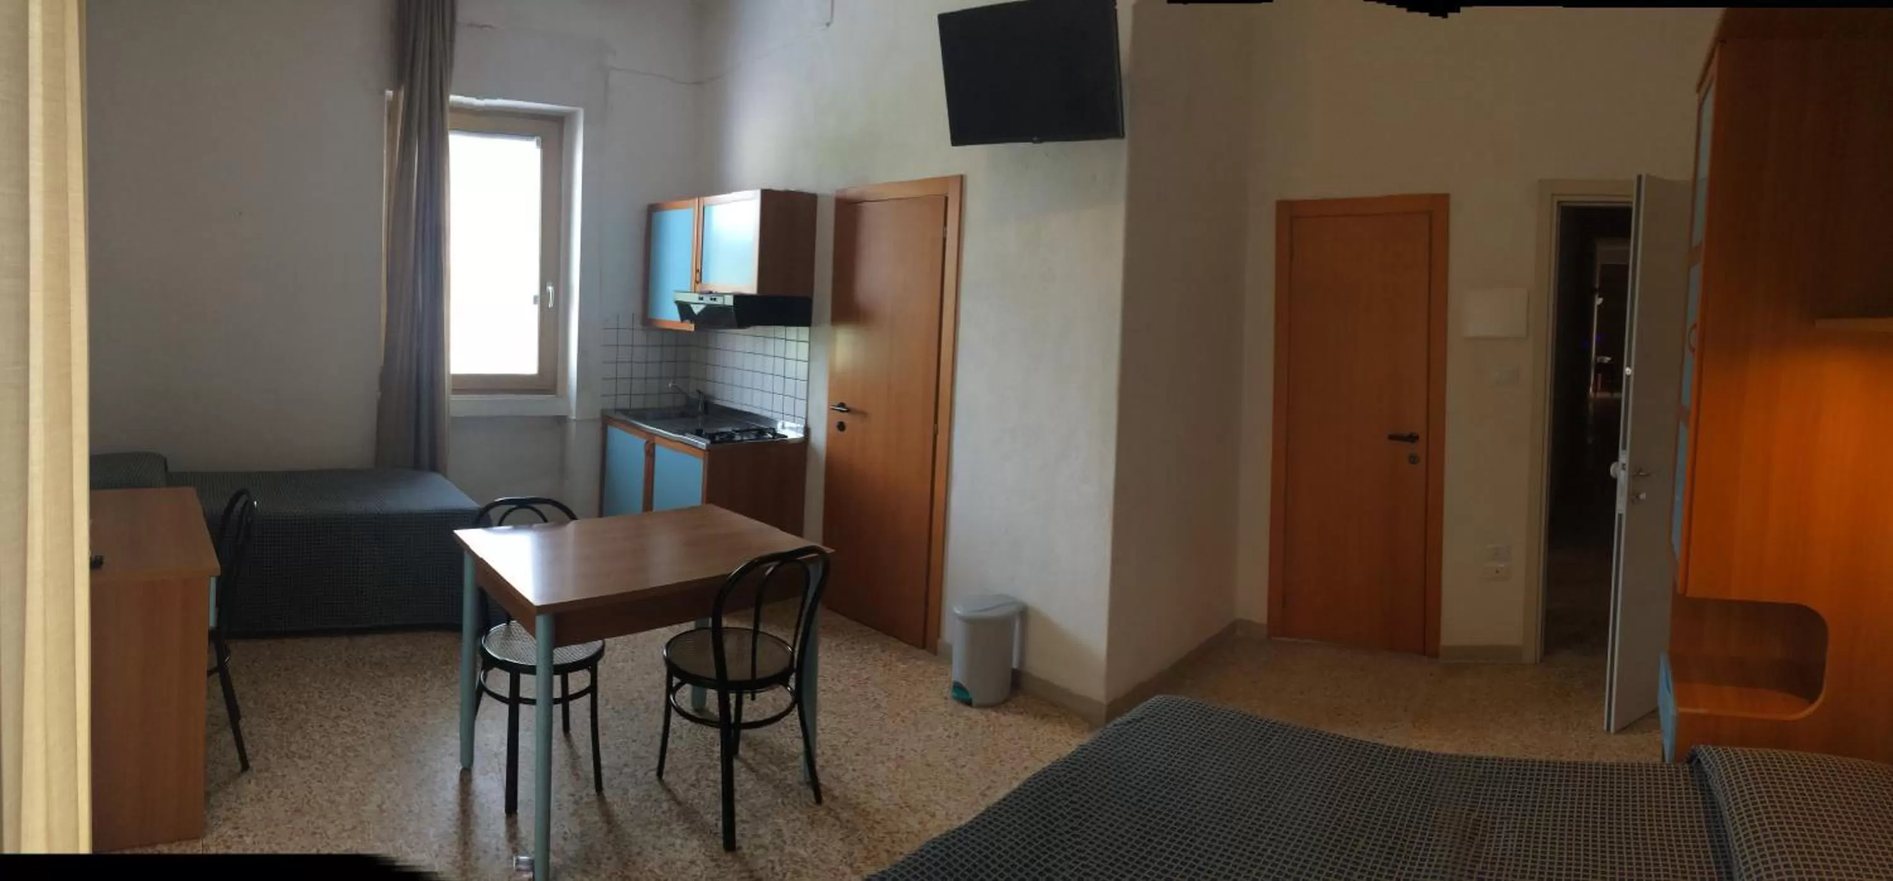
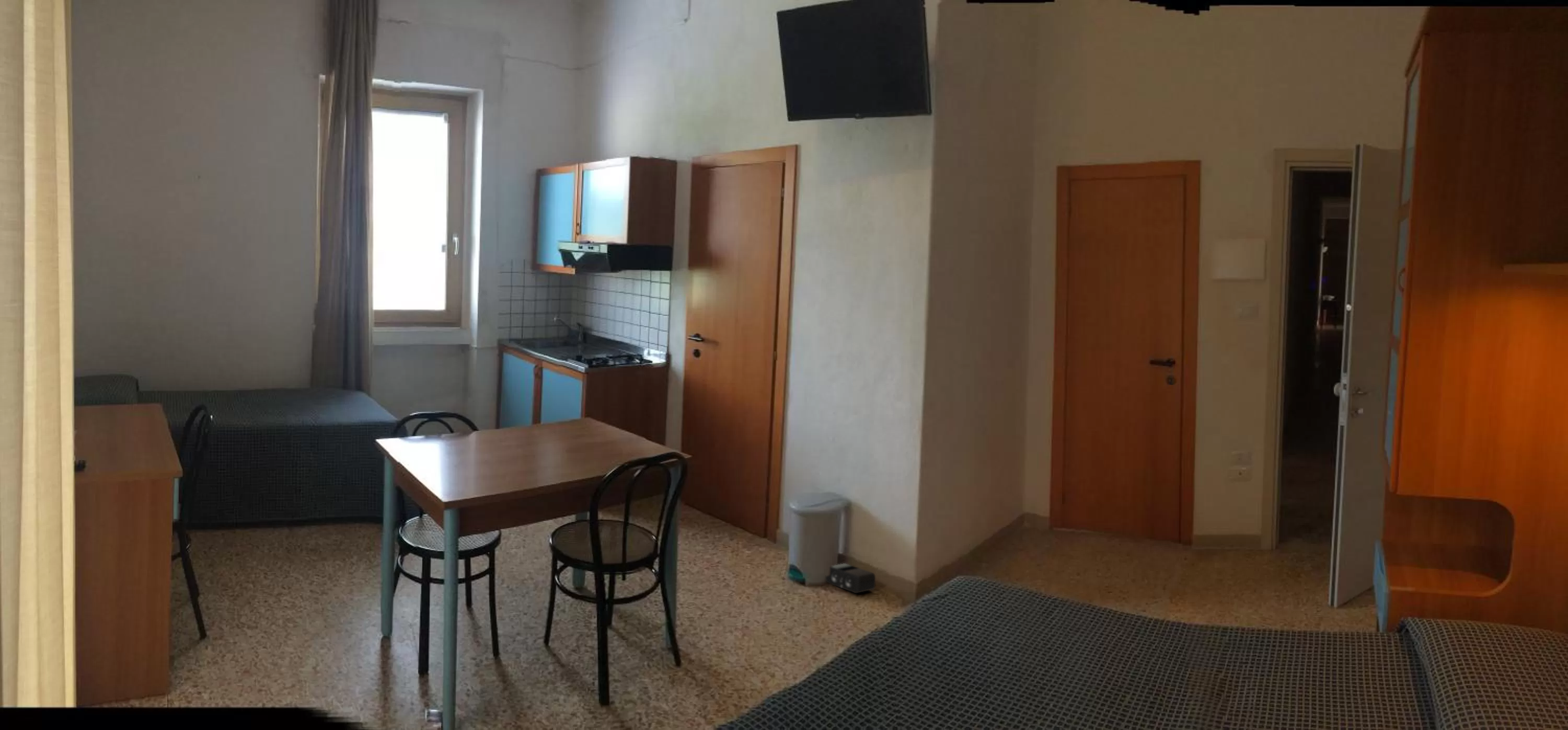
+ speaker [825,563,876,594]
